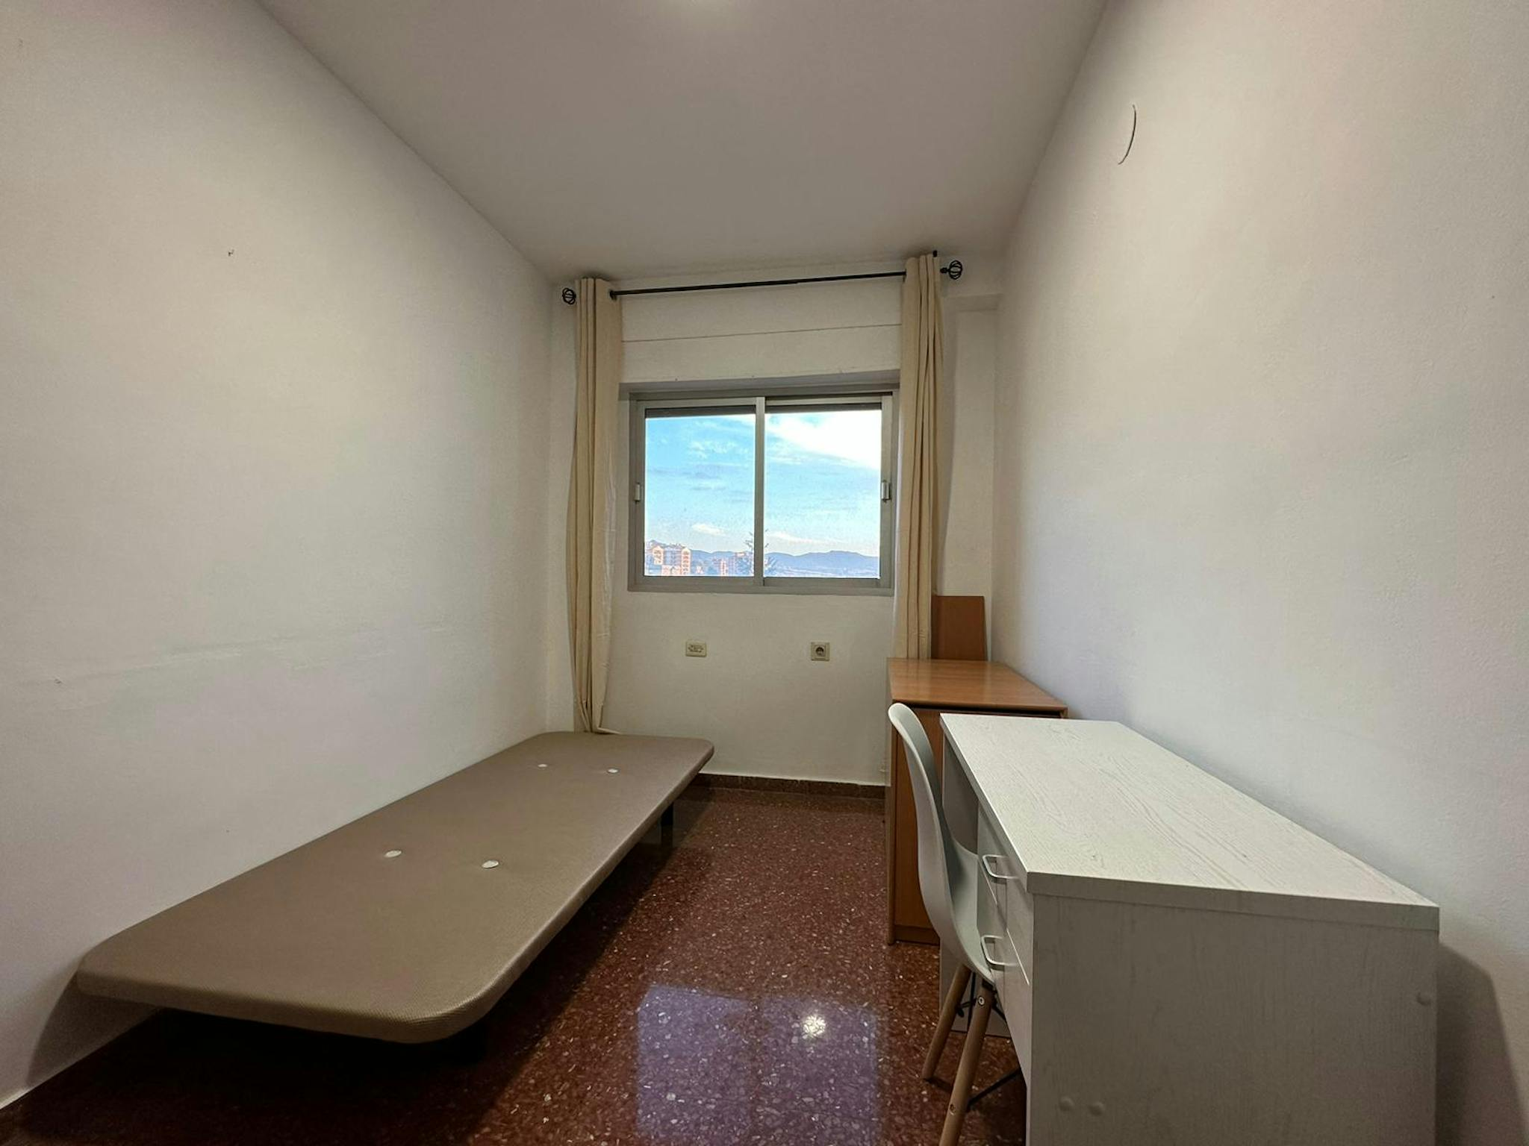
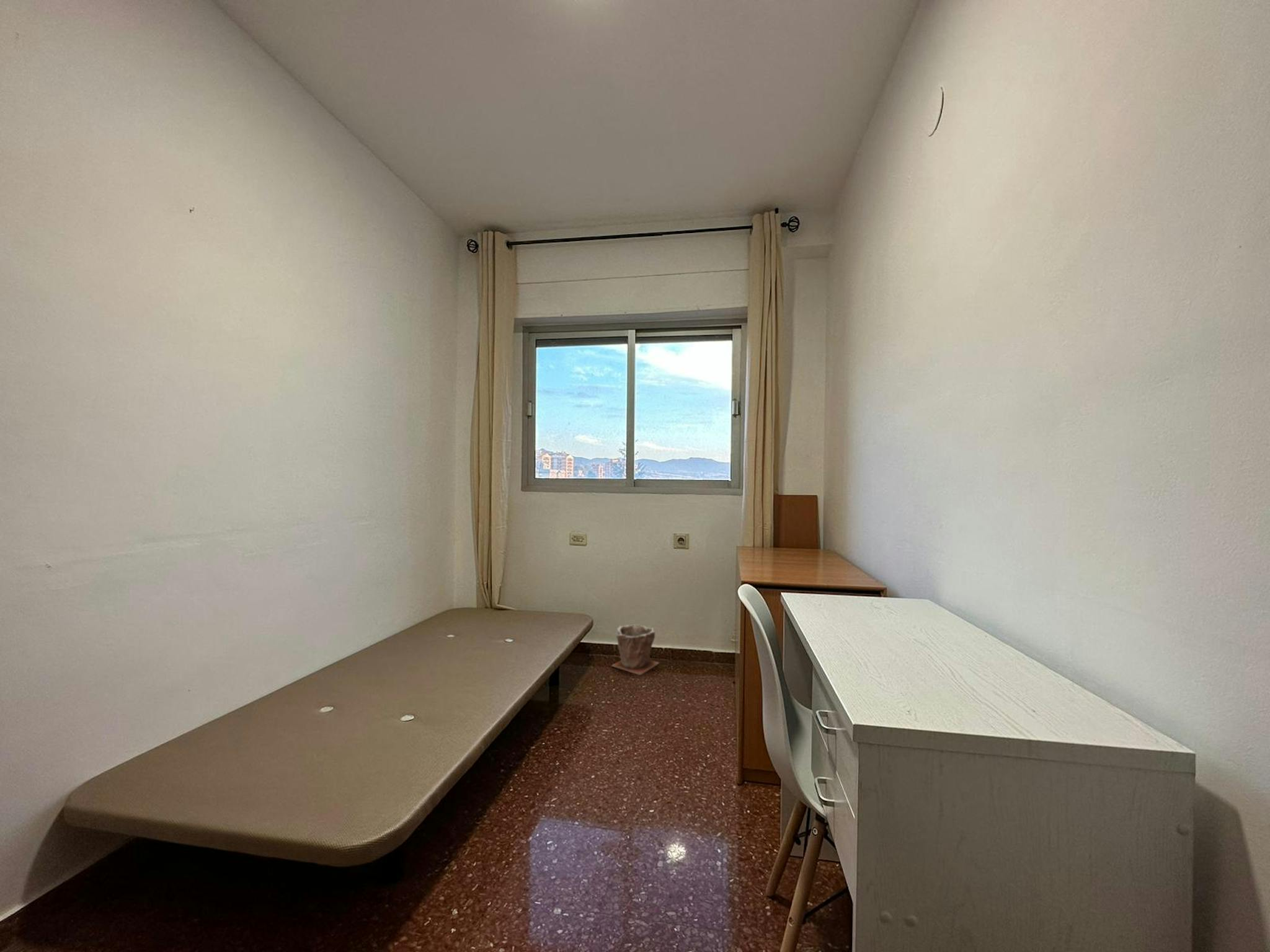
+ plant pot [611,624,660,676]
